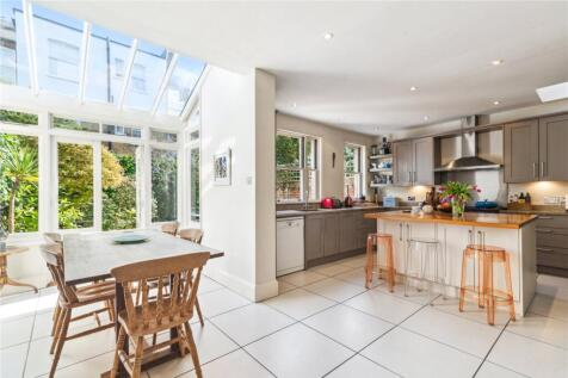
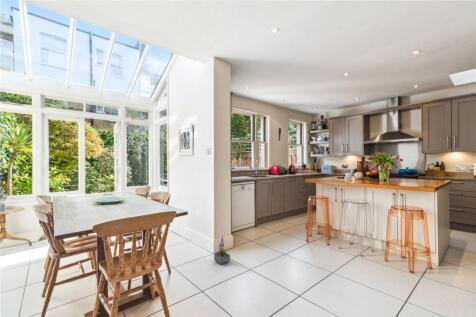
+ potted plant [213,234,231,265]
